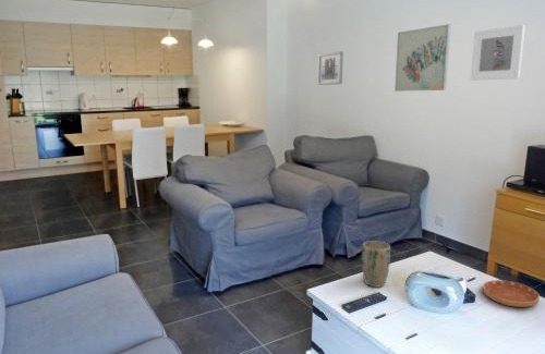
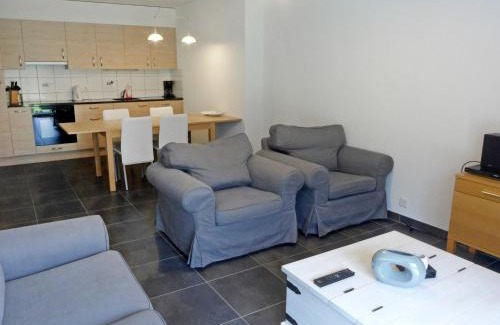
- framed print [470,24,526,82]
- wall art [393,23,452,93]
- plant pot [361,240,391,289]
- wall art [317,50,344,86]
- saucer [482,279,541,308]
